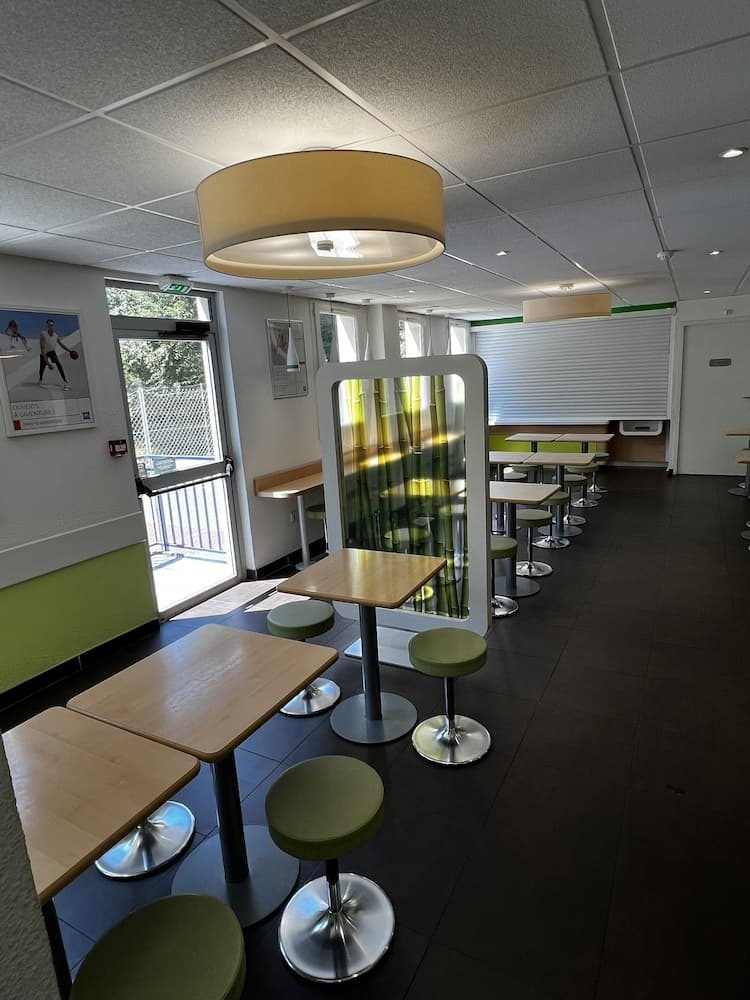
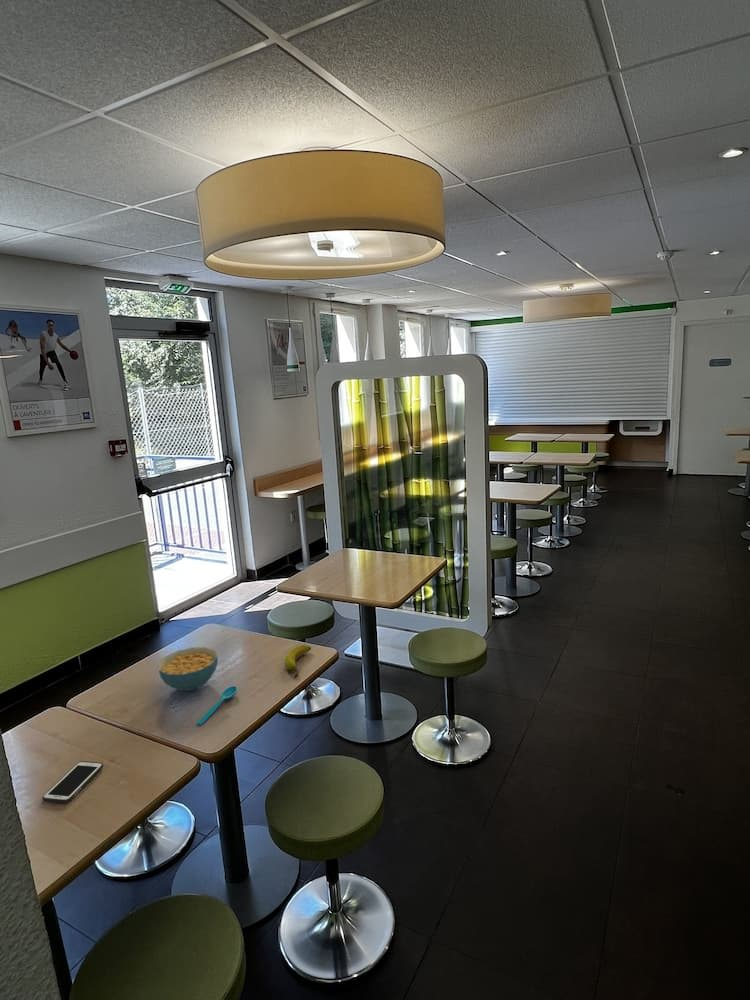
+ spoon [196,685,238,726]
+ cereal bowl [156,646,219,692]
+ cell phone [42,760,104,804]
+ banana [284,644,312,679]
